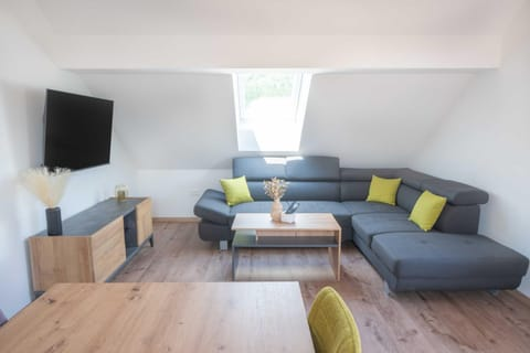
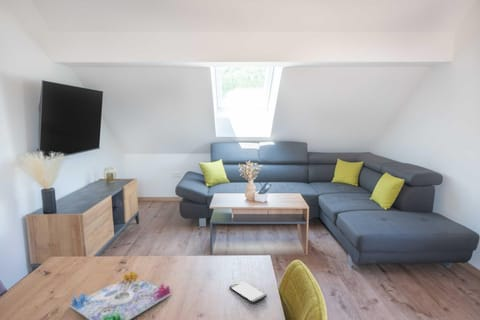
+ smartphone [228,280,268,304]
+ board game [69,270,172,320]
